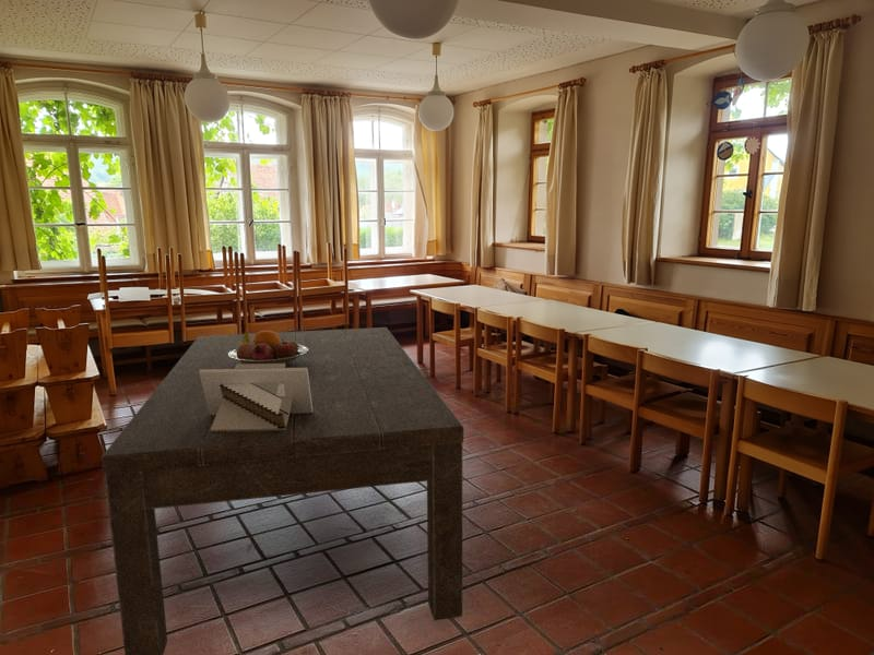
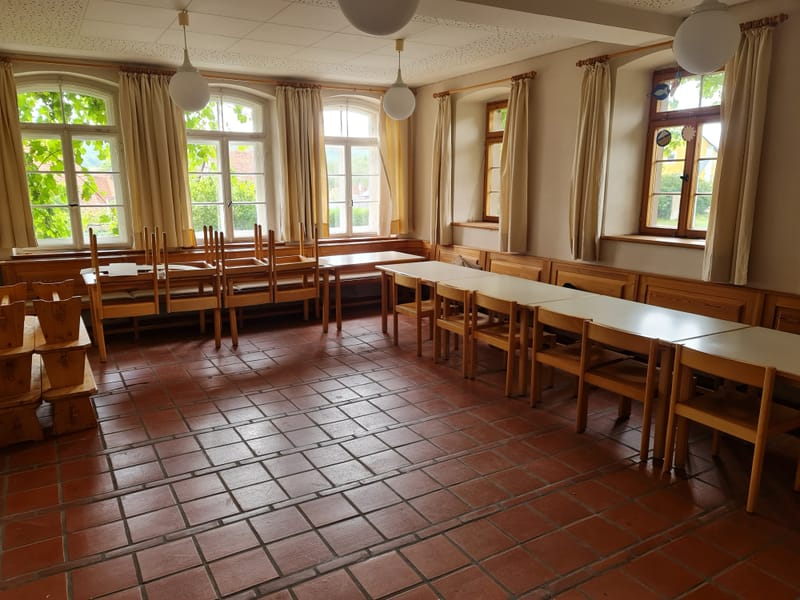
- architectural model [199,364,312,431]
- dining table [101,326,464,655]
- fruit bowl [228,330,308,366]
